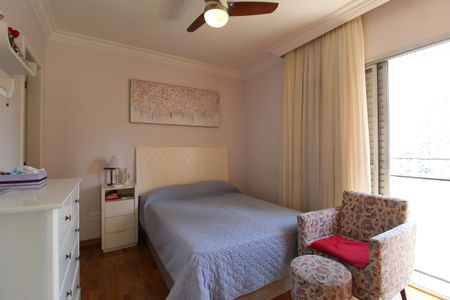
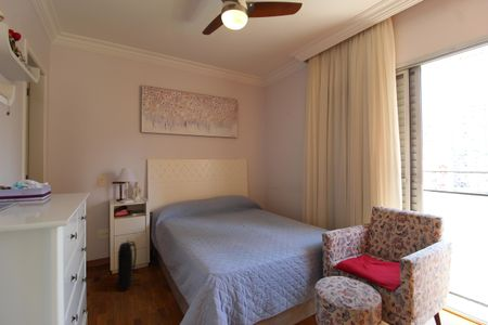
+ backpack [117,238,141,291]
